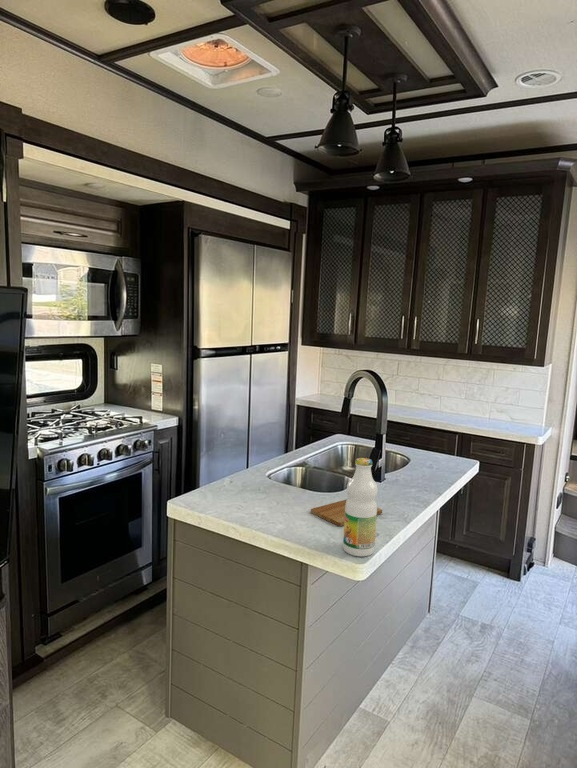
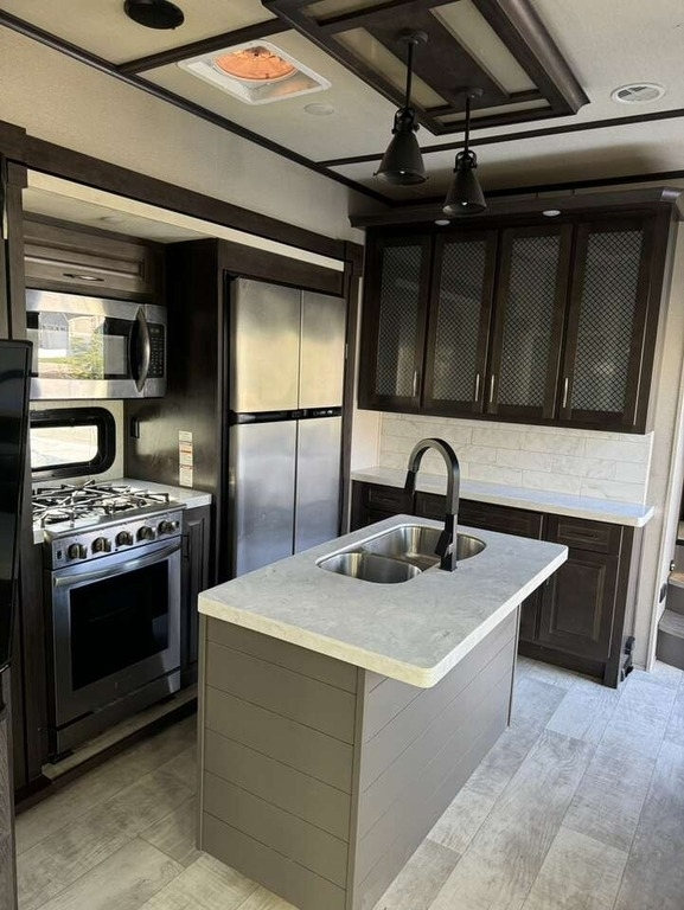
- cutting board [310,498,383,527]
- bottle [342,457,379,557]
